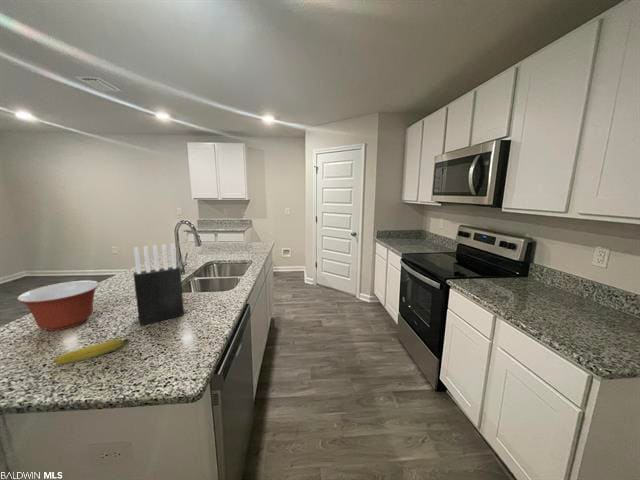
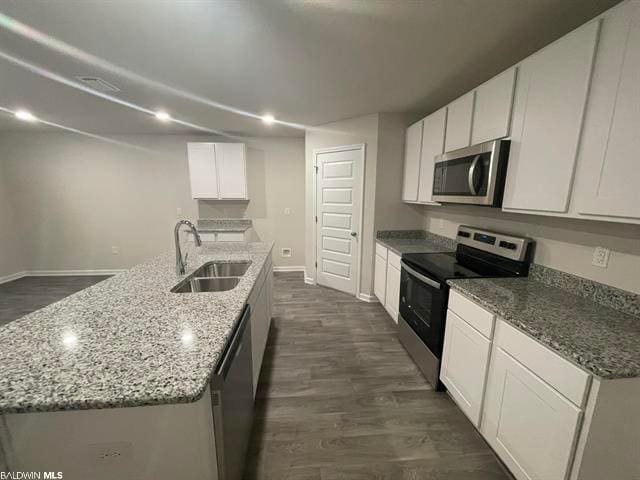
- knife block [132,243,185,327]
- mixing bowl [16,280,100,332]
- fruit [52,338,129,365]
